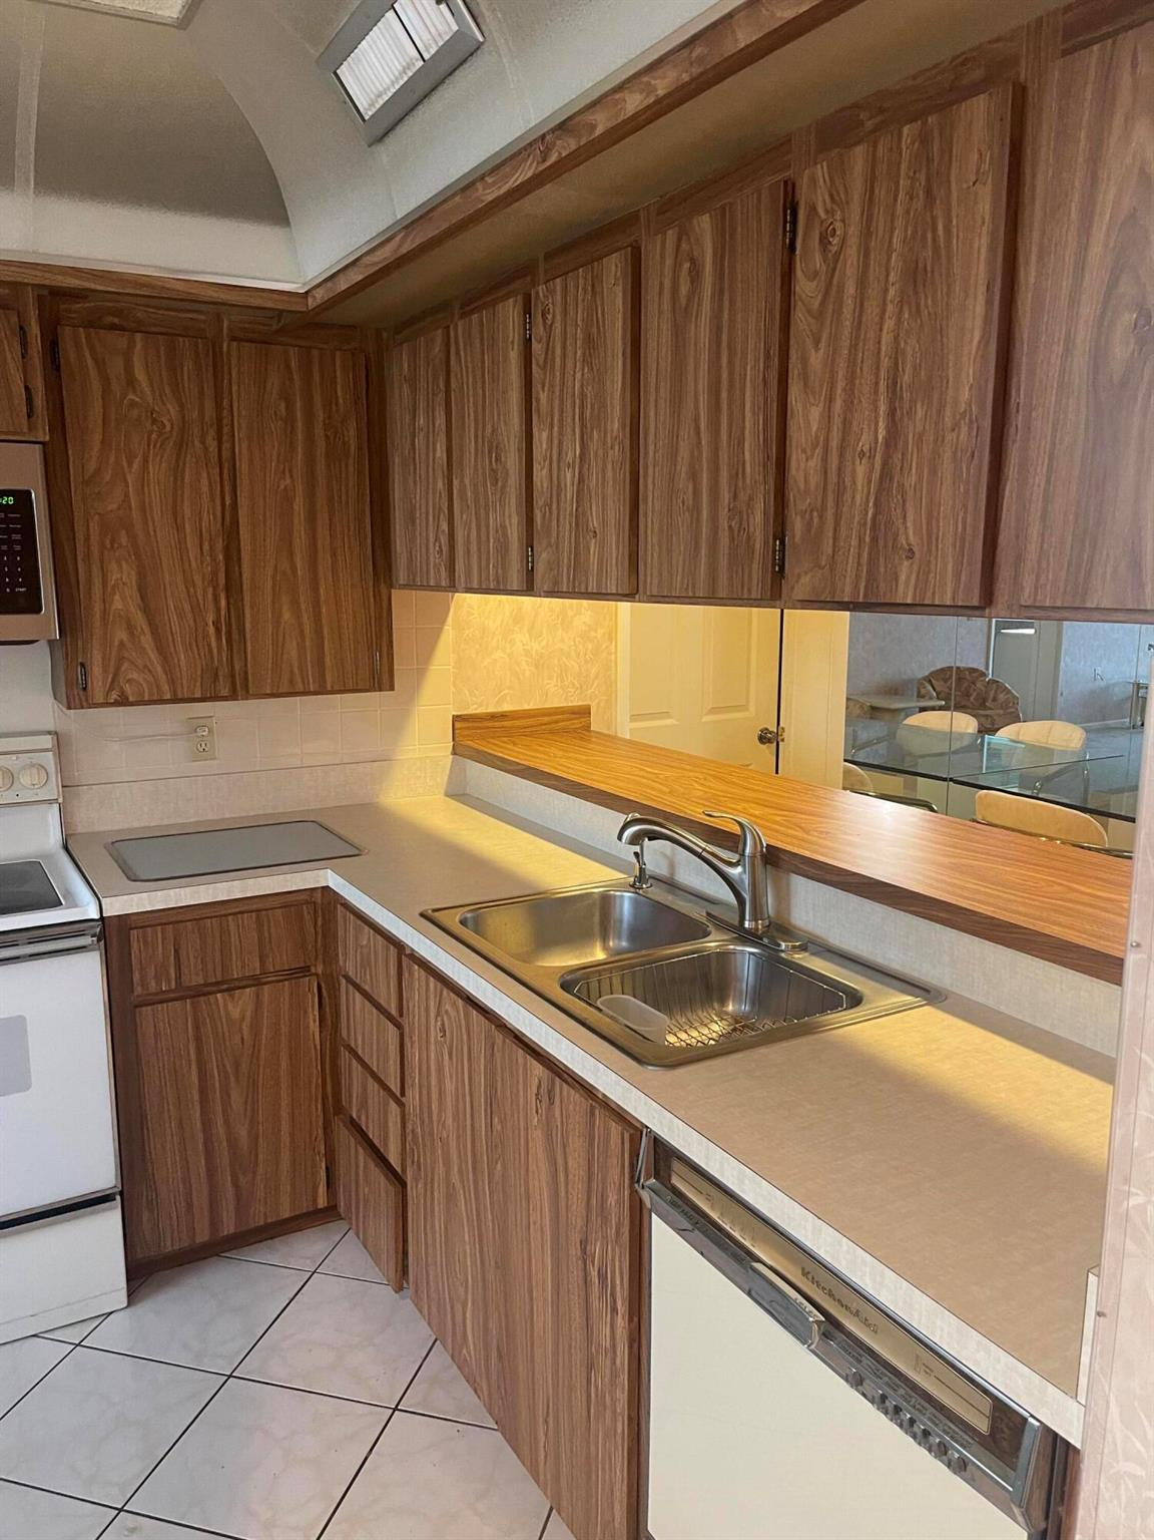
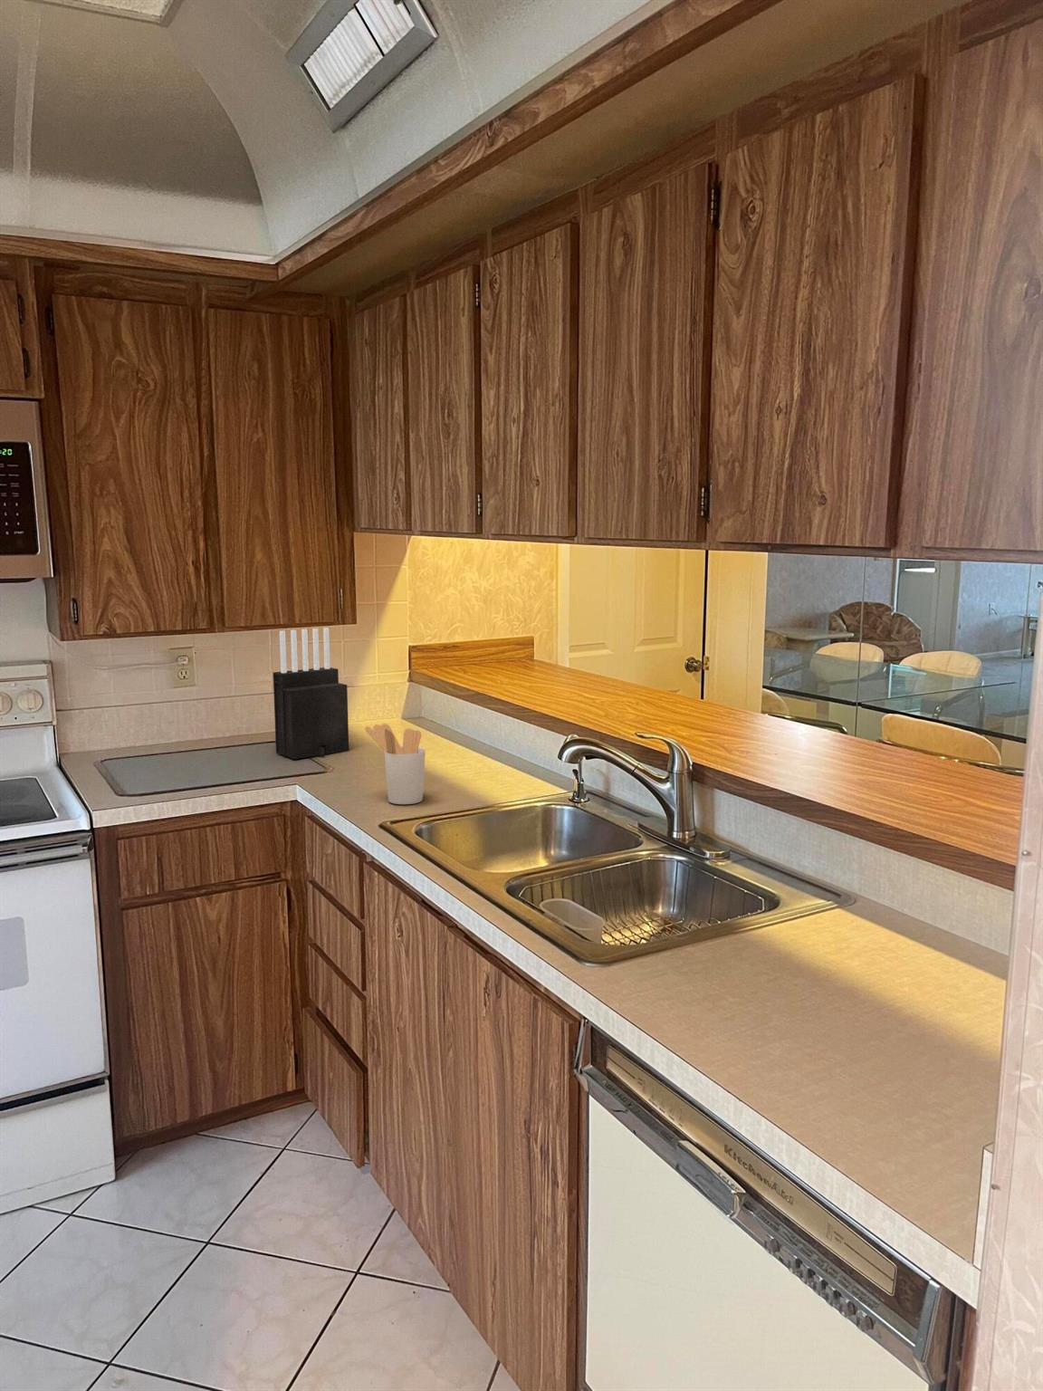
+ utensil holder [364,723,426,805]
+ knife block [273,626,349,760]
